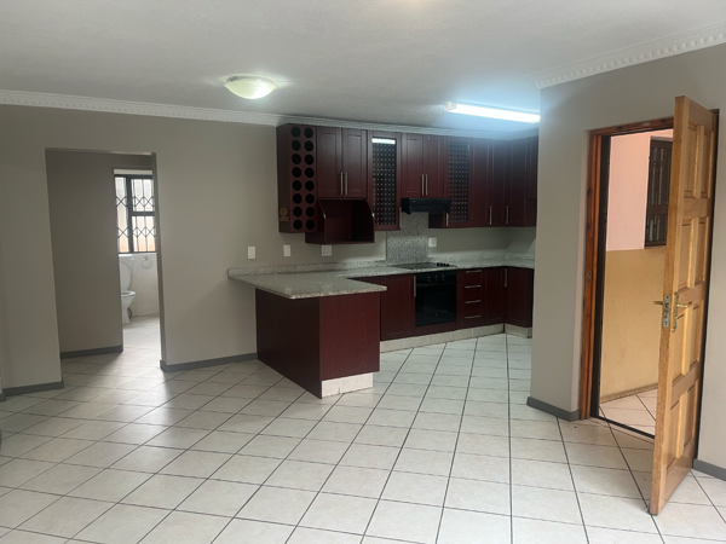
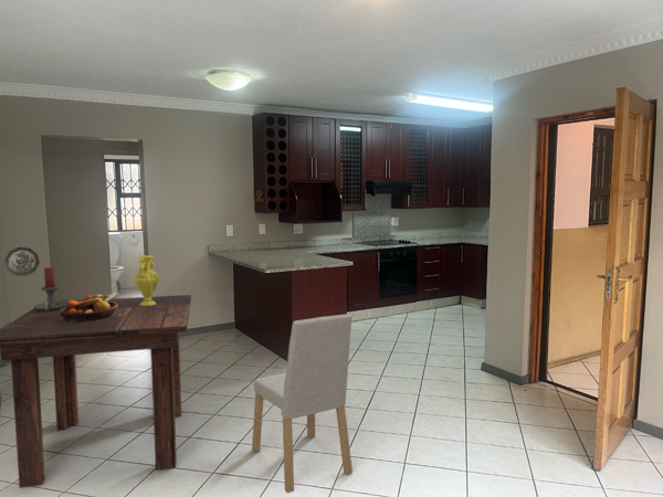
+ vase [133,254,160,306]
+ dining table [0,294,192,489]
+ dining chair [251,314,354,494]
+ decorative plate [4,246,40,277]
+ candle holder [32,266,66,310]
+ fruit bowl [60,292,117,322]
